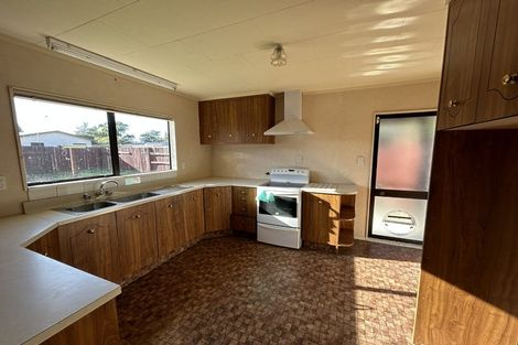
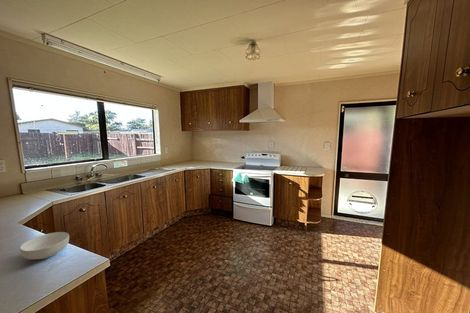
+ cereal bowl [19,231,70,260]
